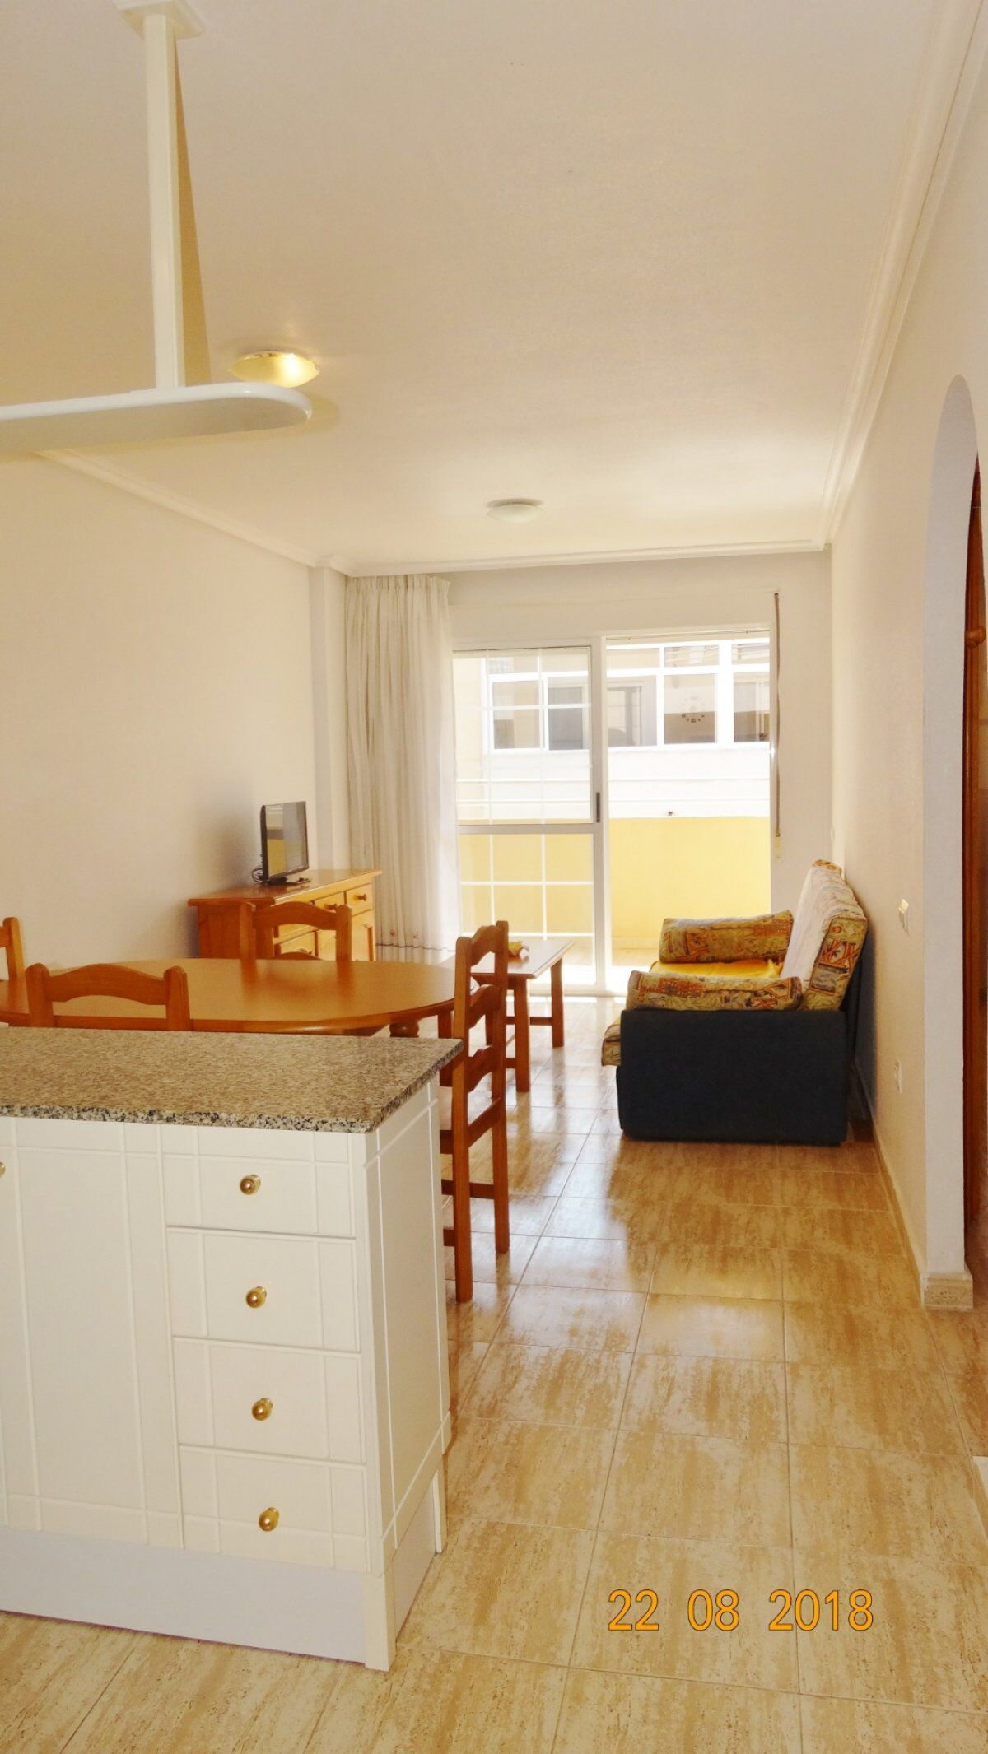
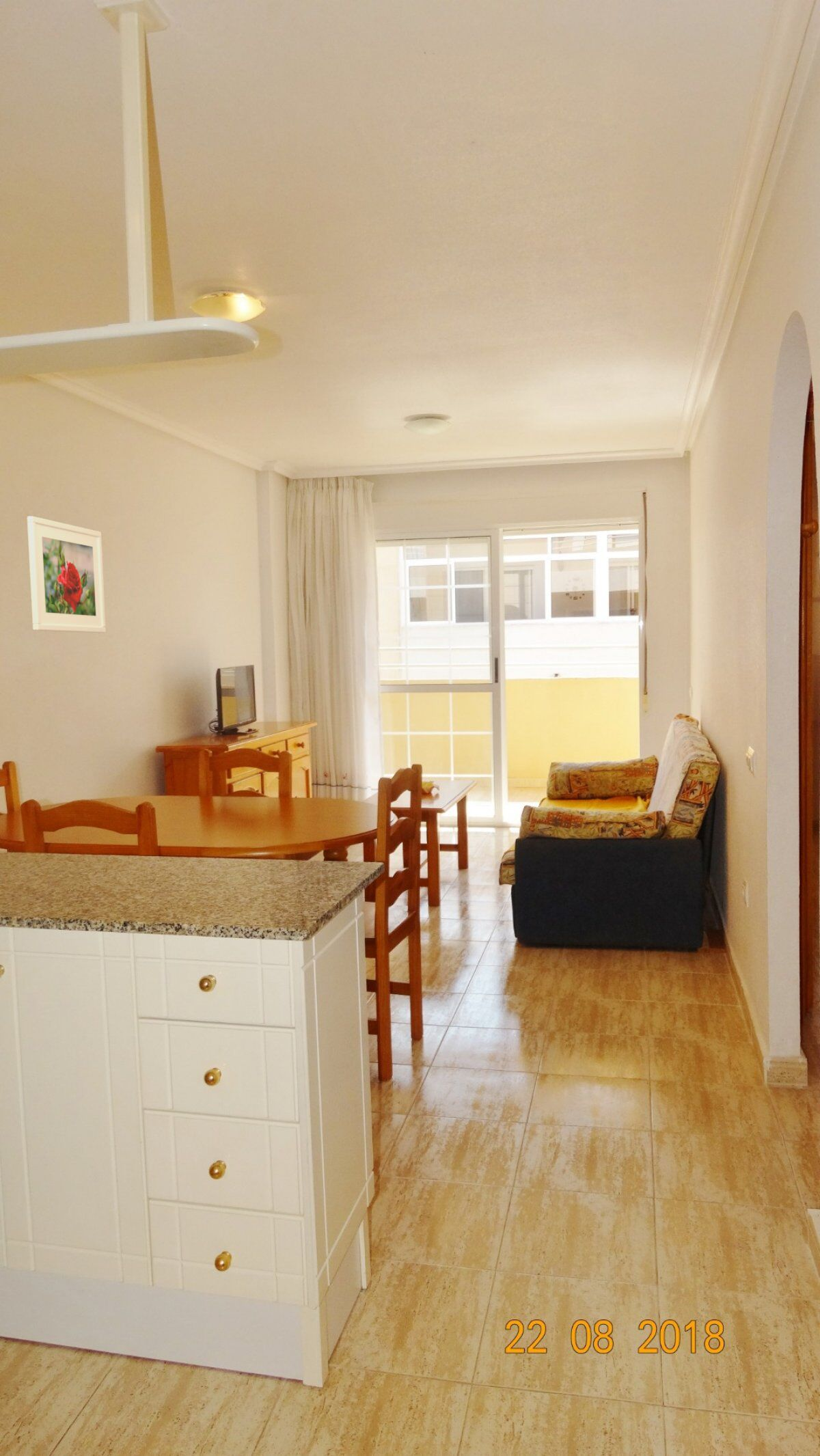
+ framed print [27,515,107,633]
